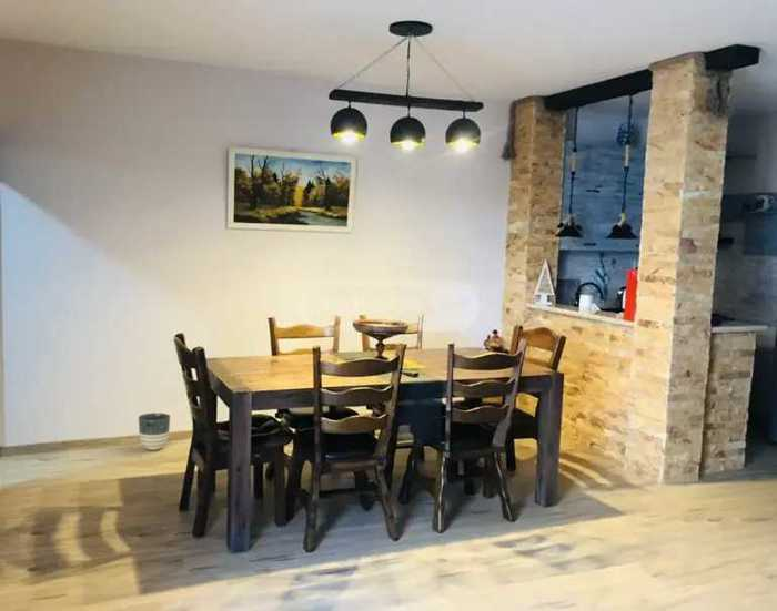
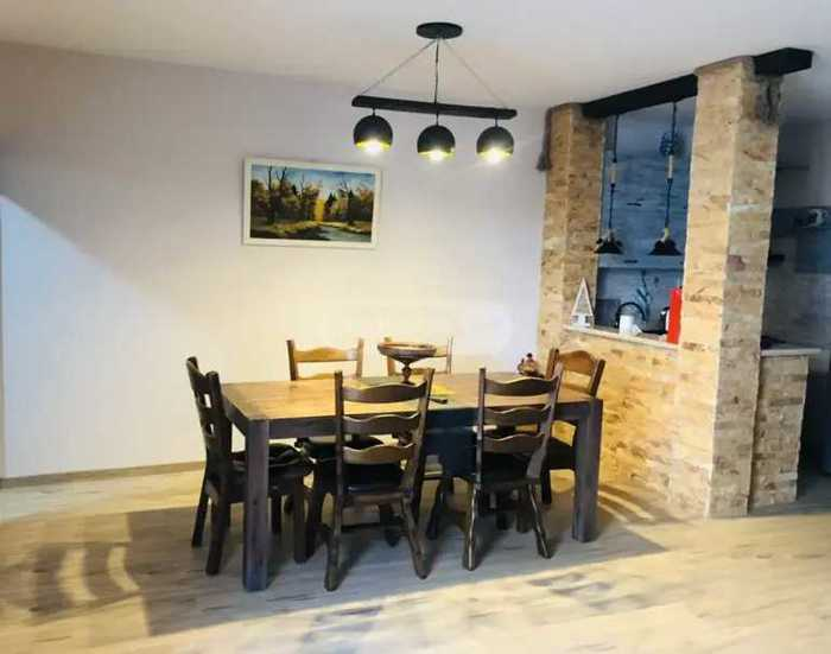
- planter [138,411,171,451]
